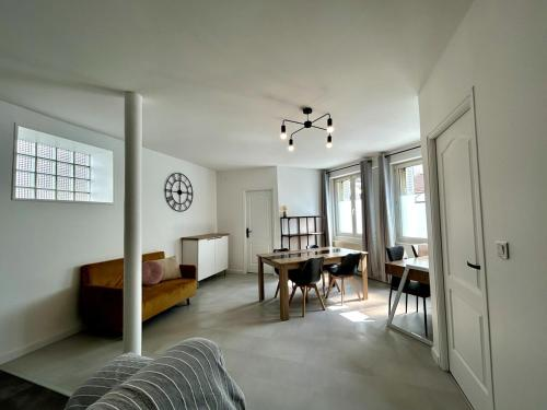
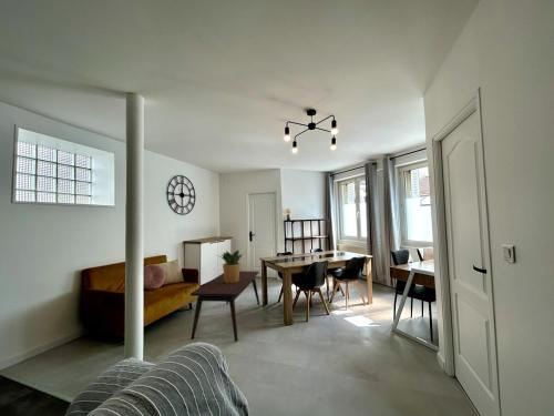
+ coffee table [189,271,260,343]
+ potted plant [216,248,246,283]
